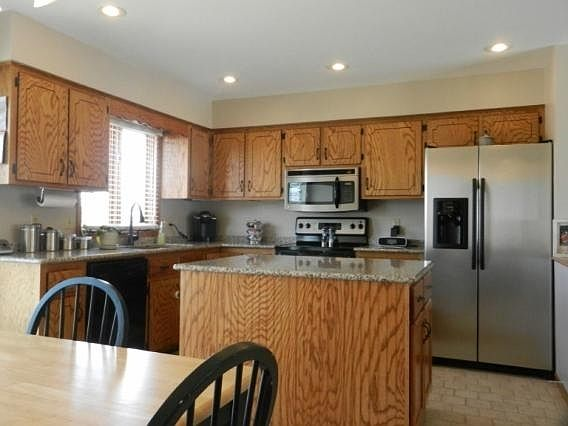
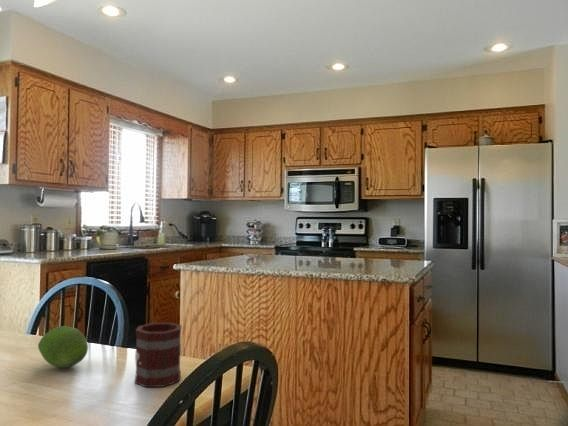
+ mug [134,322,183,388]
+ fruit [37,325,89,369]
